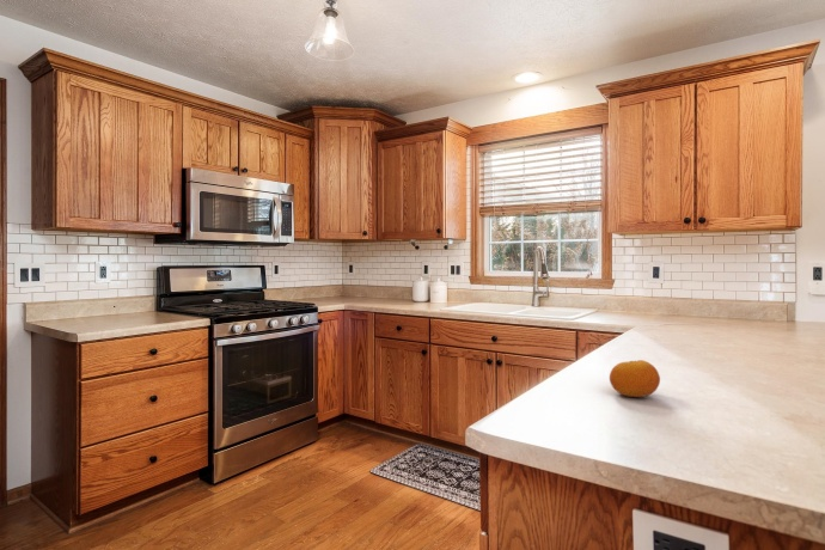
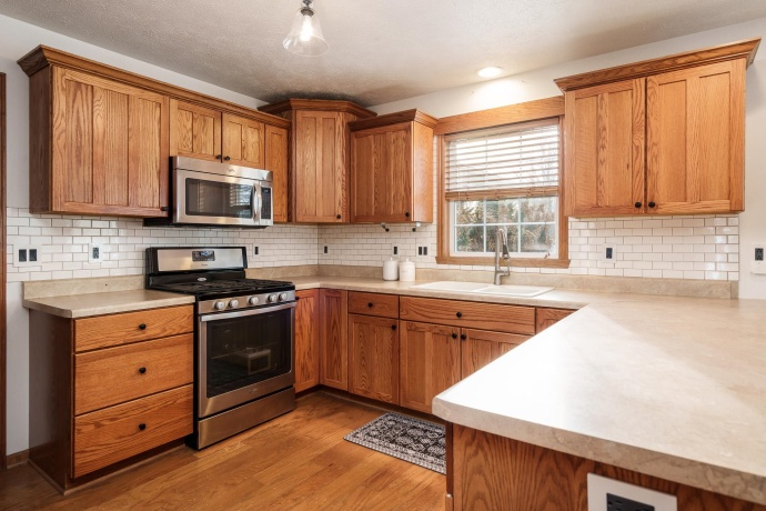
- fruit [609,359,661,398]
